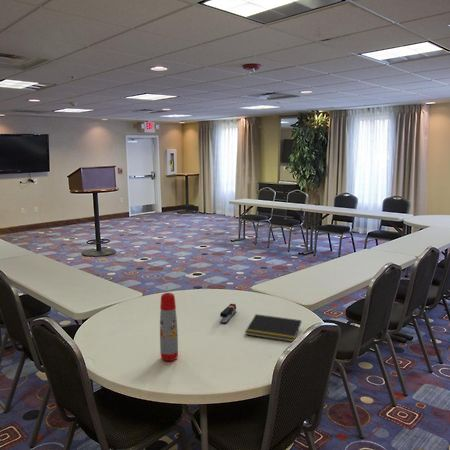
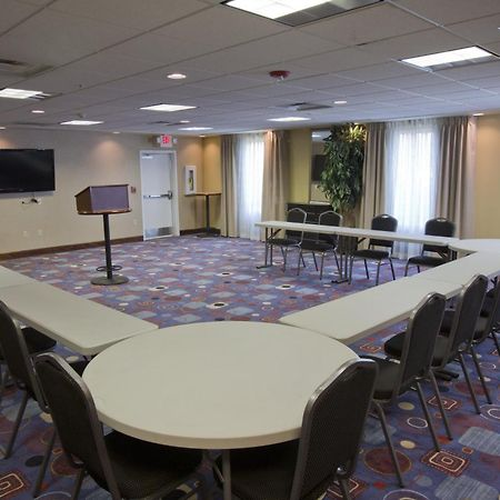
- notepad [244,313,302,343]
- stapler [219,303,237,325]
- water bottle [159,292,179,362]
